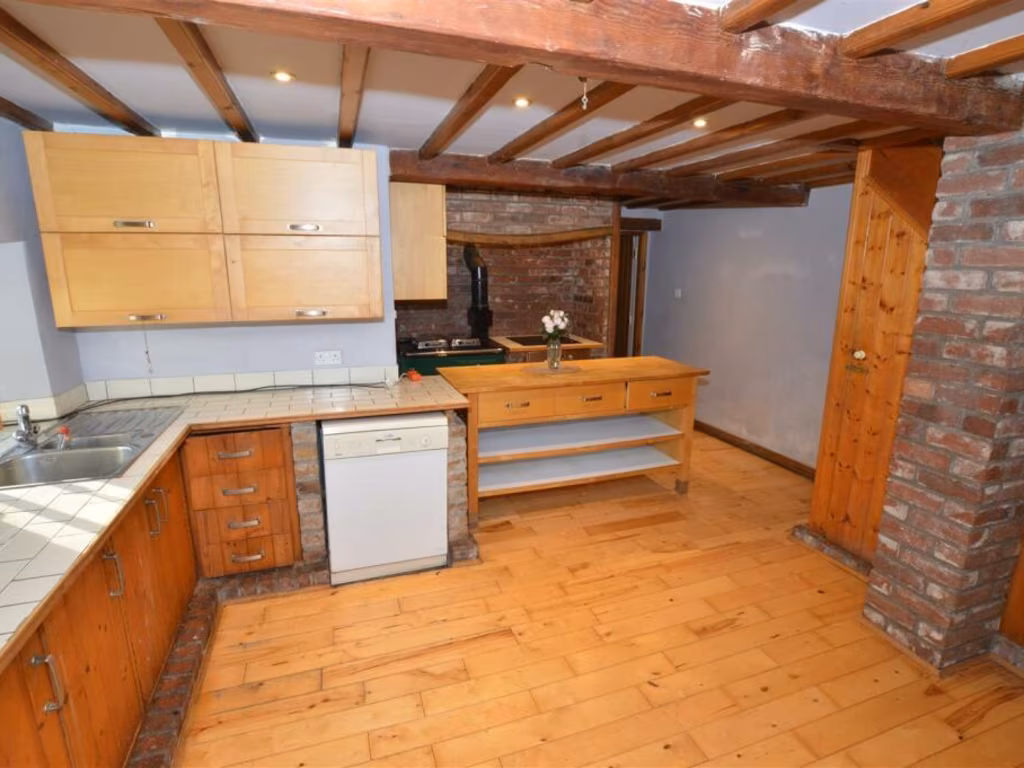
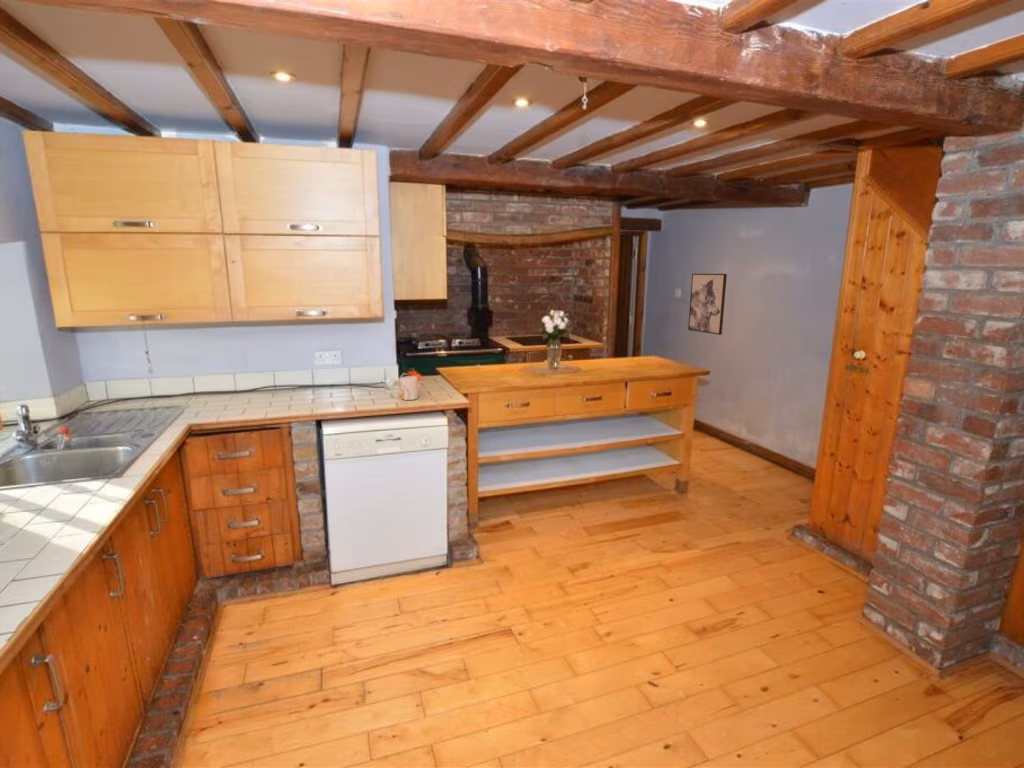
+ wall art [687,273,728,336]
+ mug [396,375,419,401]
